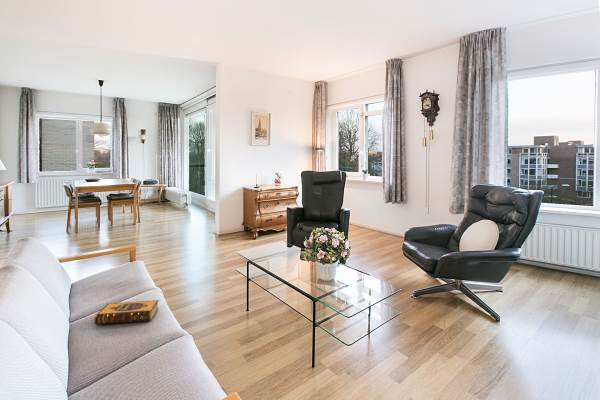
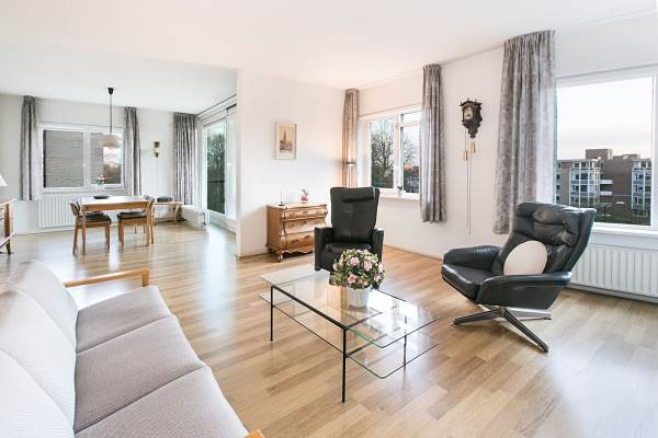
- hardback book [93,299,160,326]
